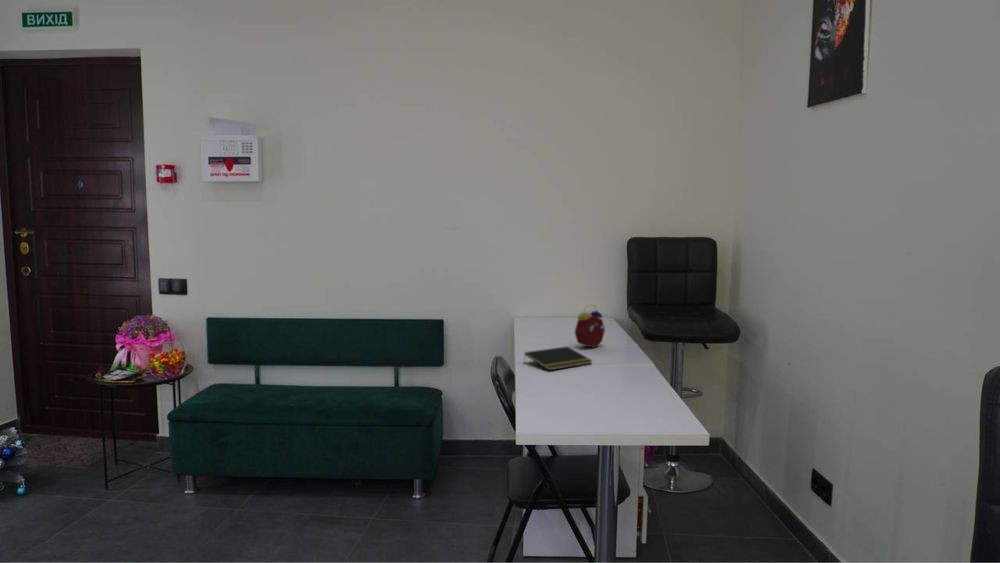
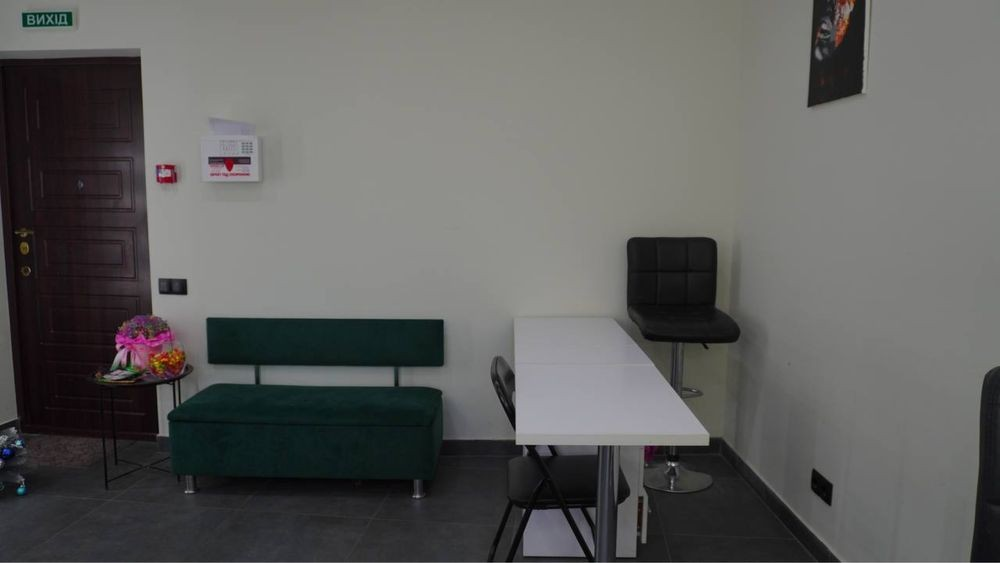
- alarm clock [574,303,607,349]
- notepad [523,345,594,371]
